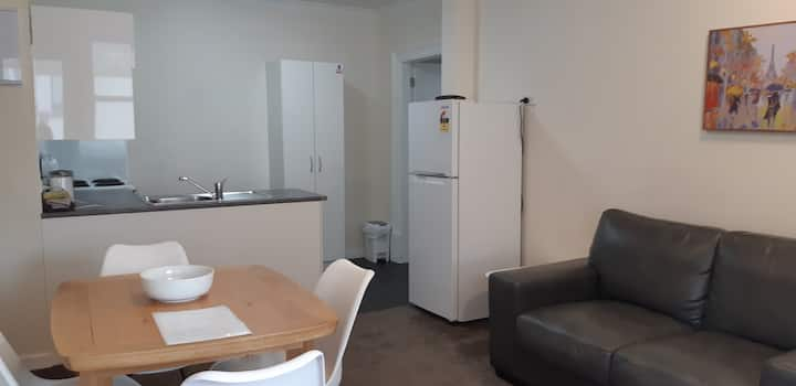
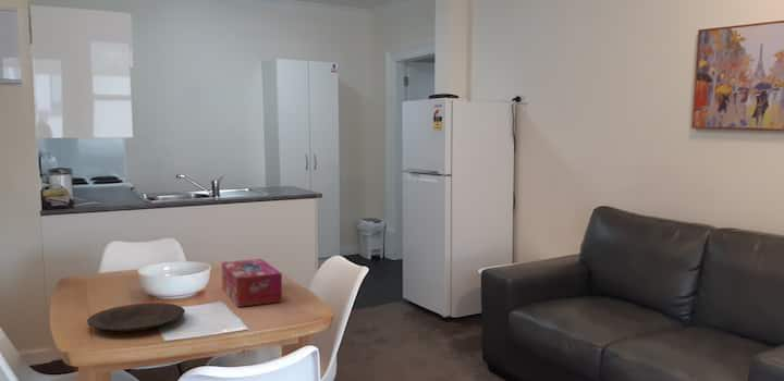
+ plate [86,302,186,333]
+ tissue box [221,258,283,308]
